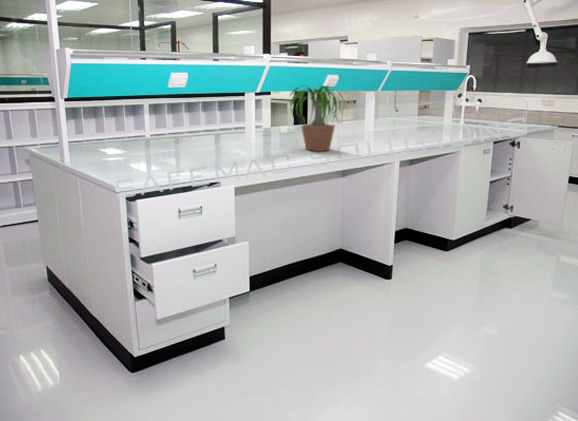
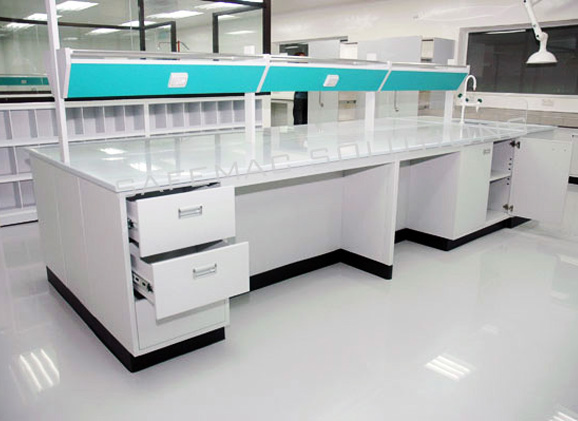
- potted plant [281,85,346,152]
